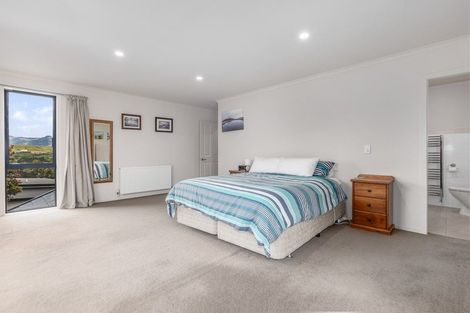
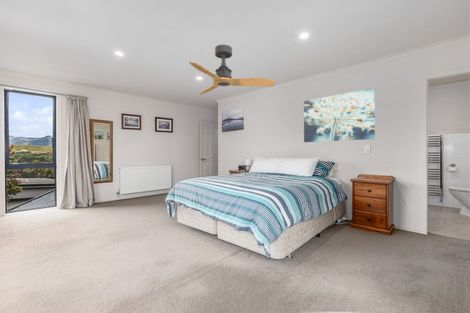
+ ceiling fan [188,44,276,96]
+ wall art [303,87,376,143]
